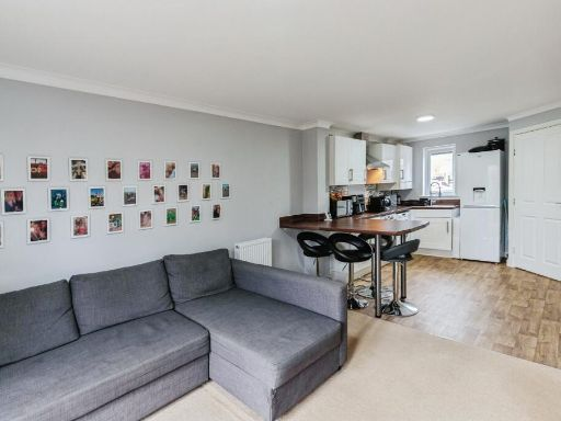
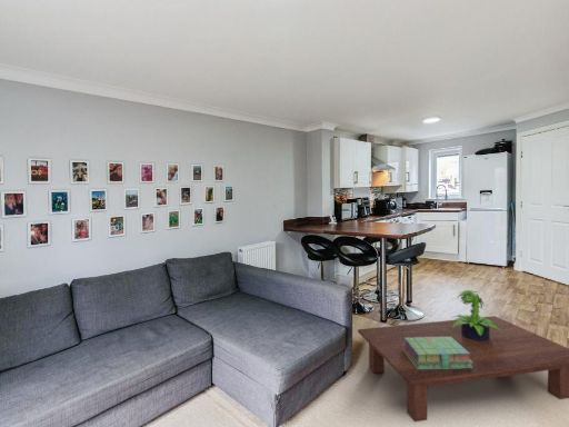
+ stack of books [402,337,472,369]
+ coffee table [357,315,569,423]
+ potted plant [451,289,502,340]
